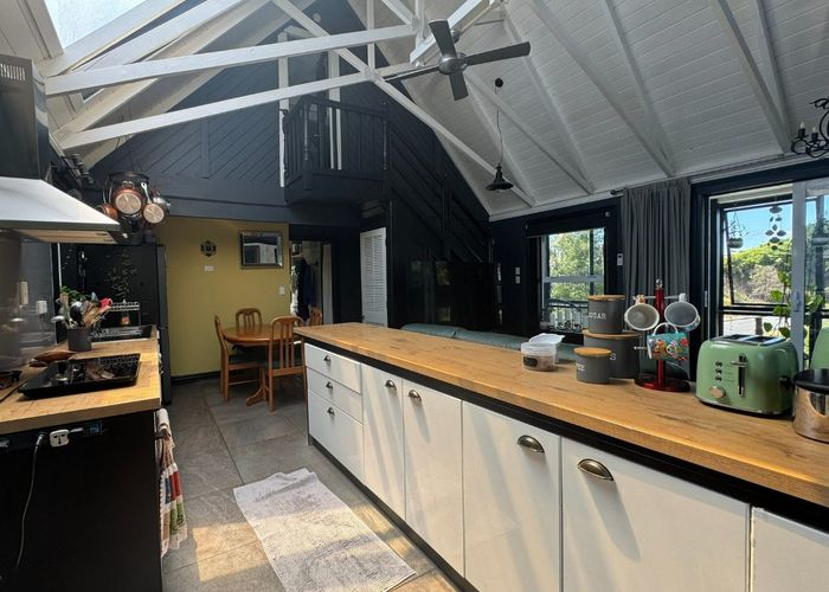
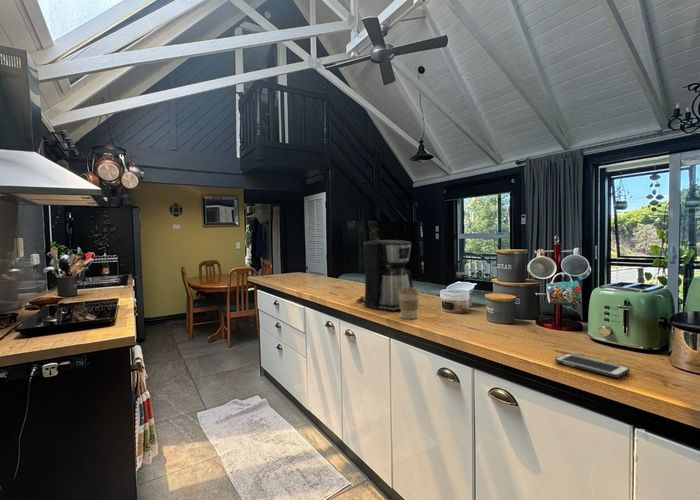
+ coffee cup [398,288,421,320]
+ cell phone [554,352,631,379]
+ coffee maker [355,239,414,312]
